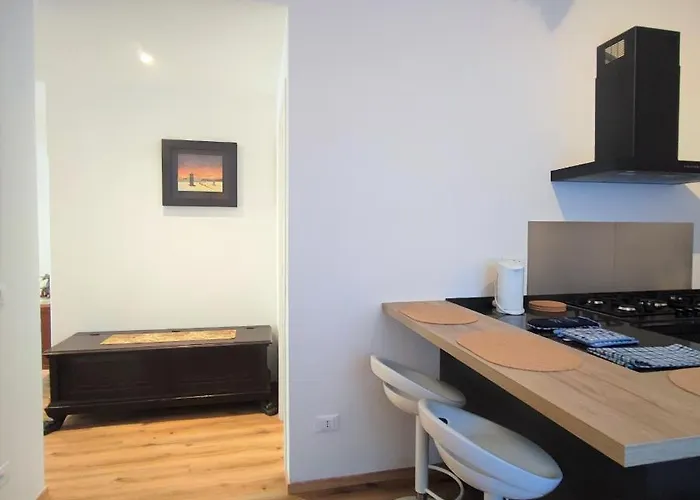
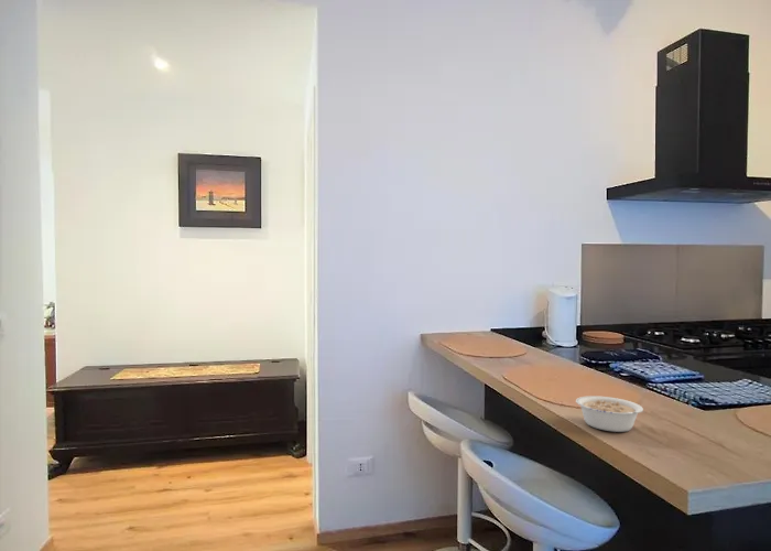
+ legume [575,395,644,433]
